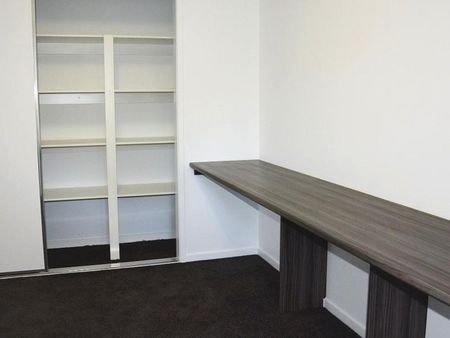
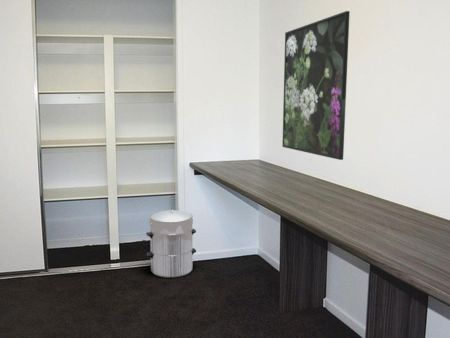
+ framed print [281,10,351,161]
+ waste bin [145,207,197,279]
